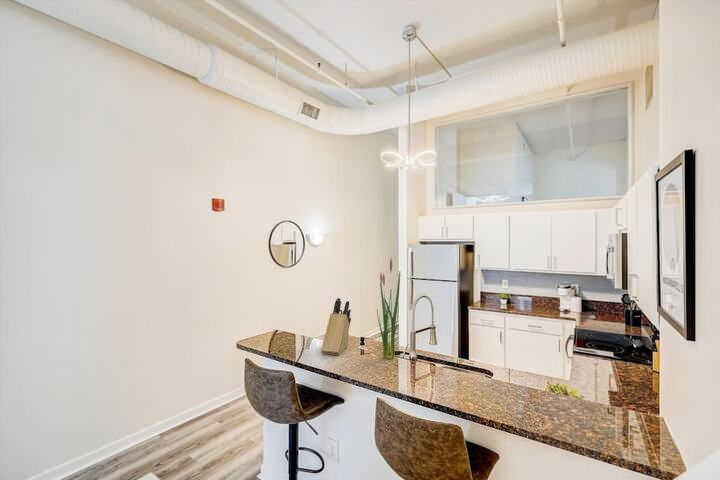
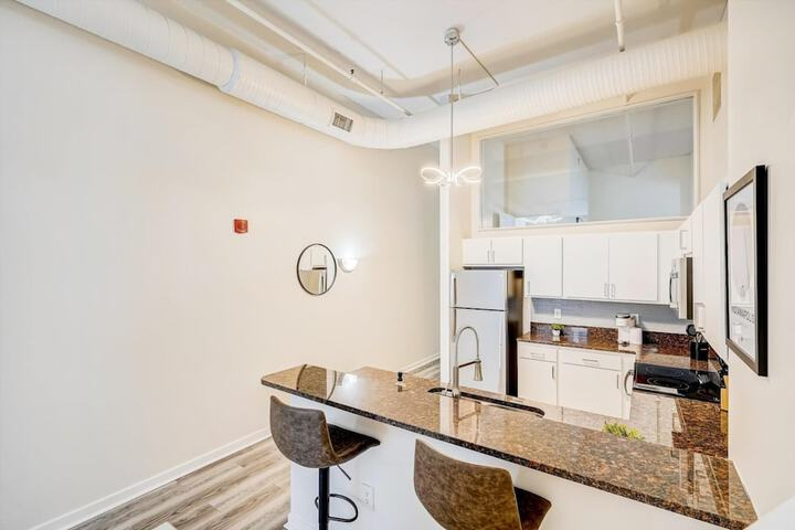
- knife block [320,297,352,356]
- plant [376,257,401,360]
